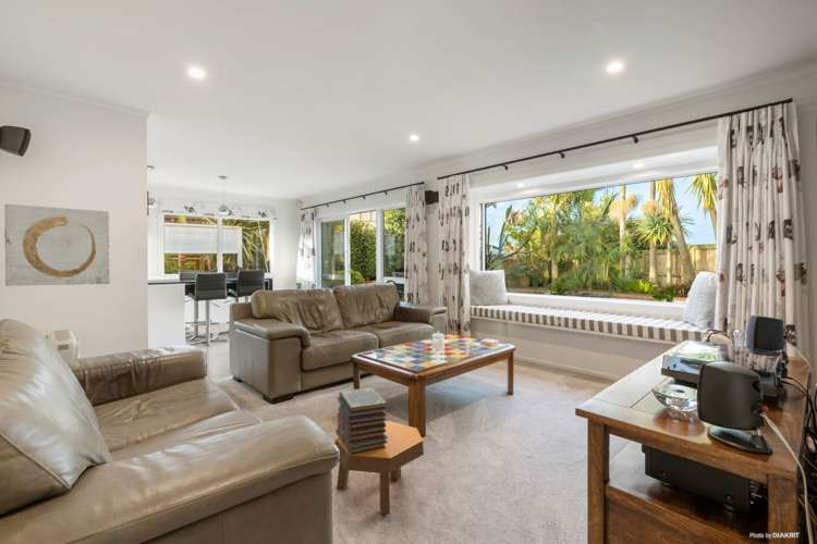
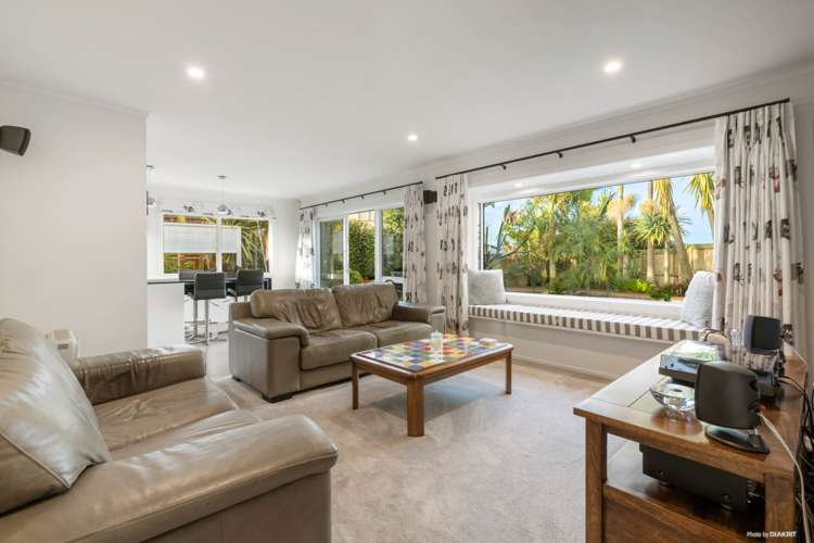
- wall art [3,203,111,287]
- footstool [333,420,425,515]
- book stack [334,386,389,455]
